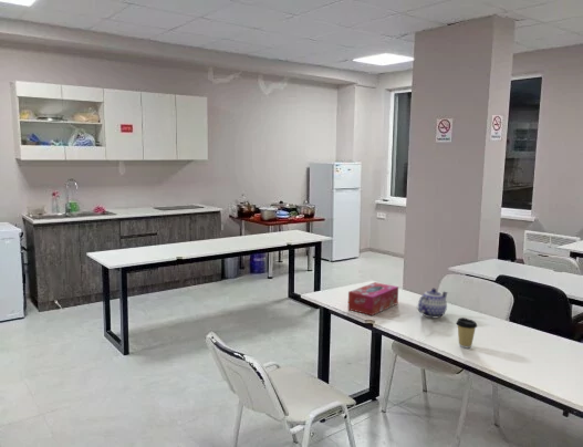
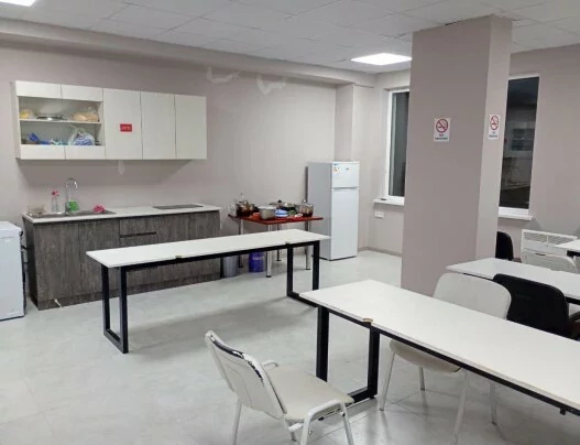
- tissue box [347,281,399,316]
- coffee cup [455,316,478,349]
- teapot [417,288,449,319]
